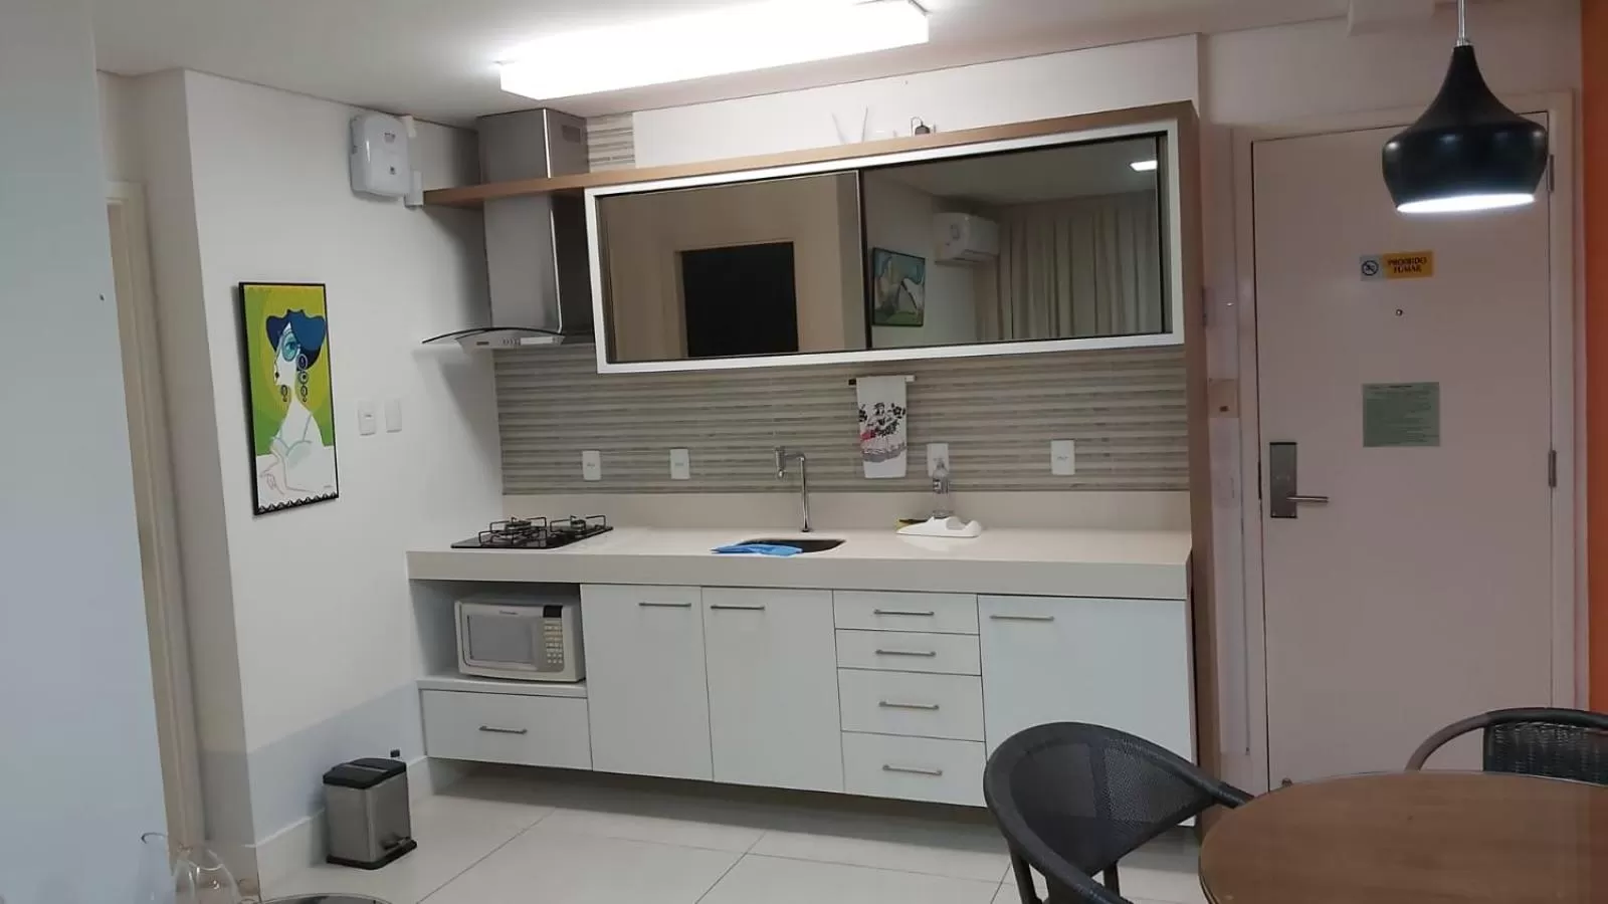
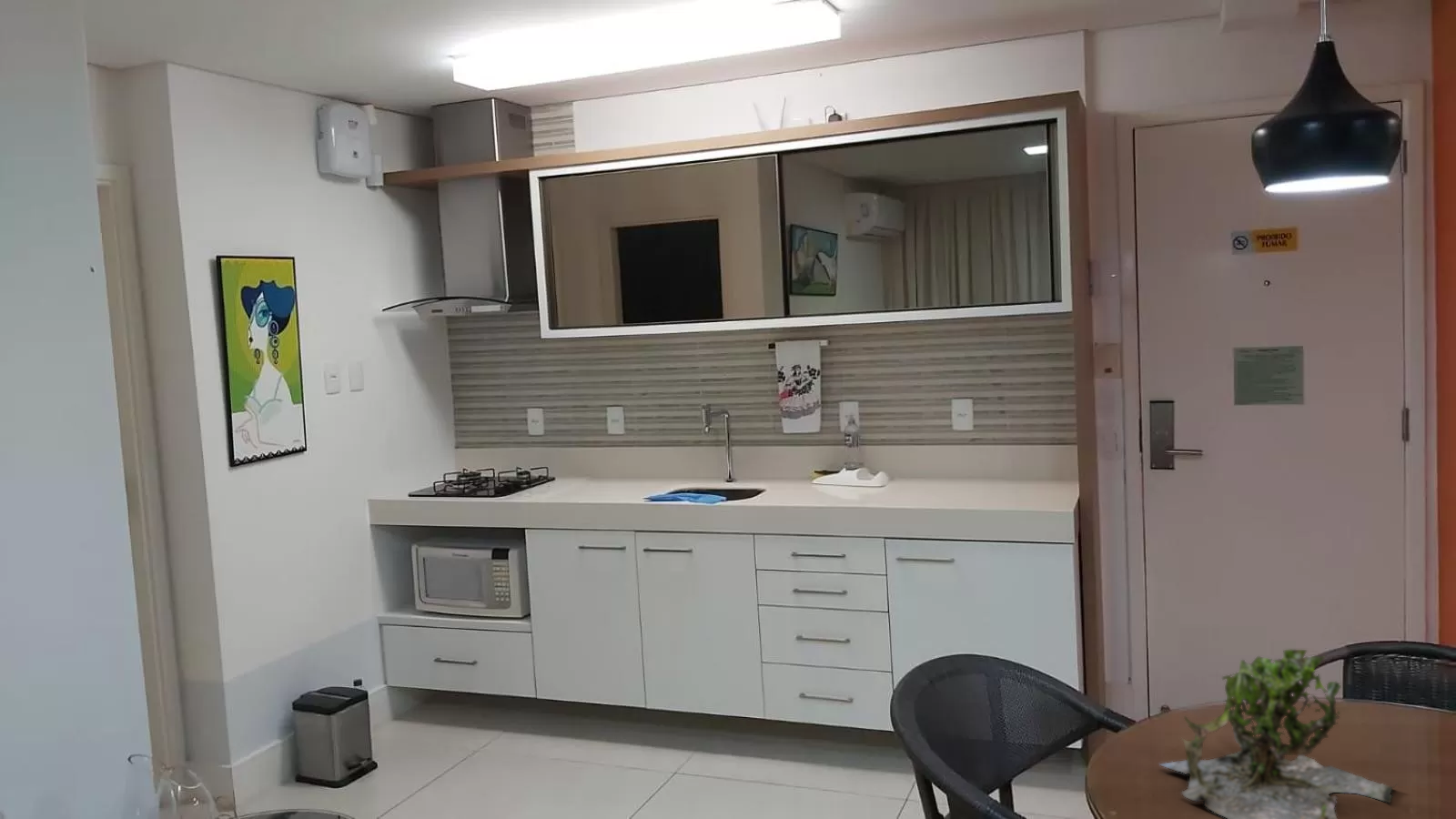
+ plant [1158,649,1399,819]
